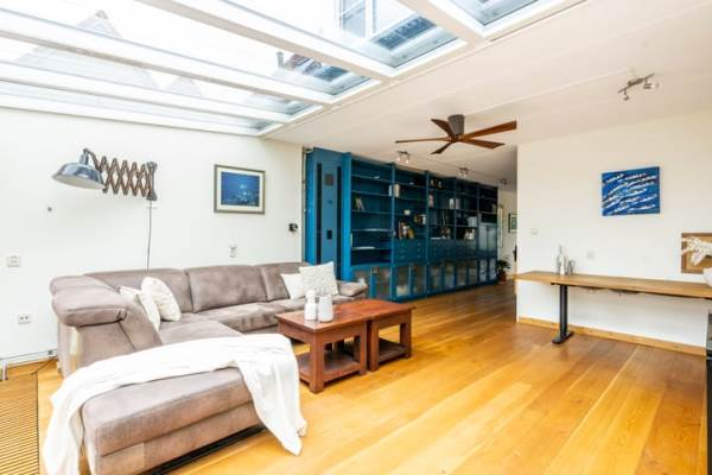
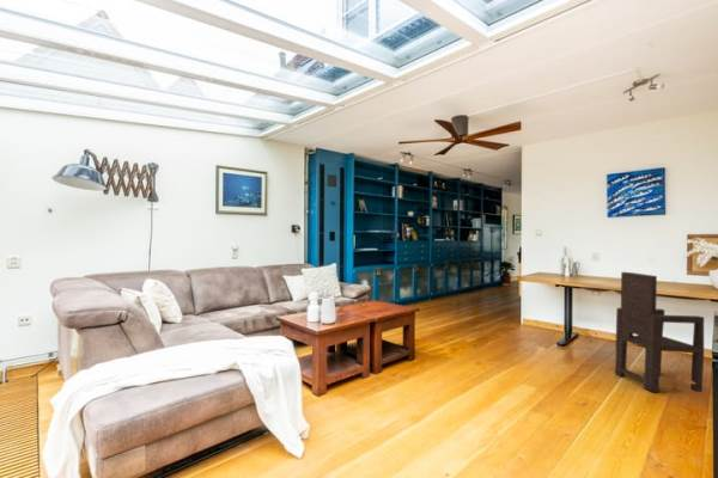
+ armchair [614,271,705,393]
